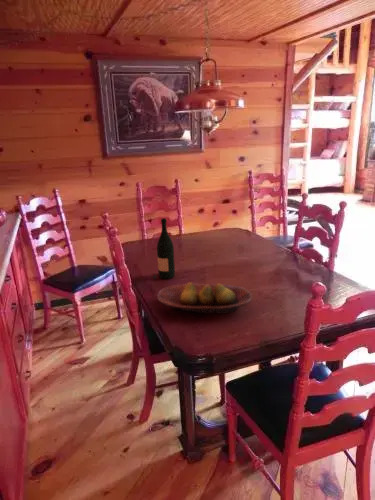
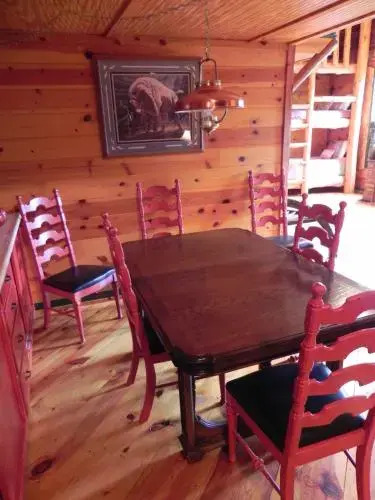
- wine bottle [150,217,176,280]
- fruit bowl [156,281,253,315]
